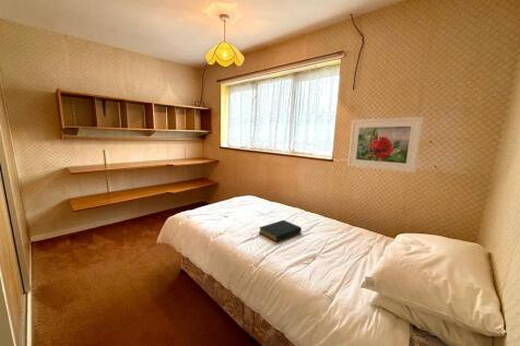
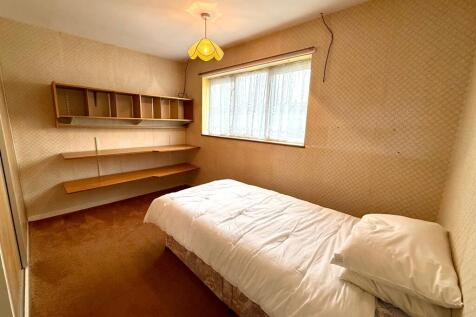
- hardback book [258,219,303,242]
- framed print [346,116,425,174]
